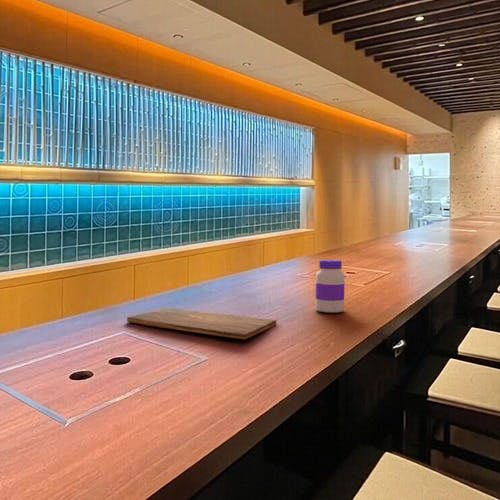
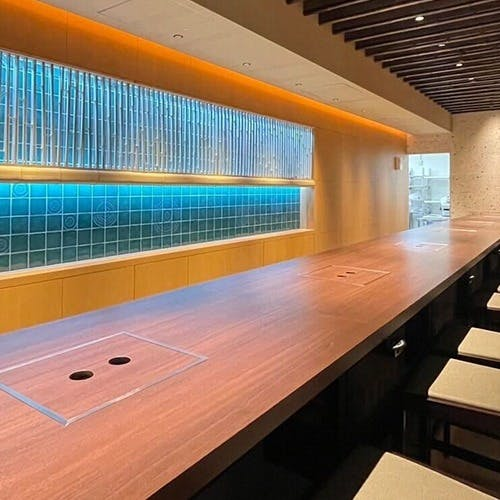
- cutting board [126,307,277,340]
- jar [314,259,346,313]
